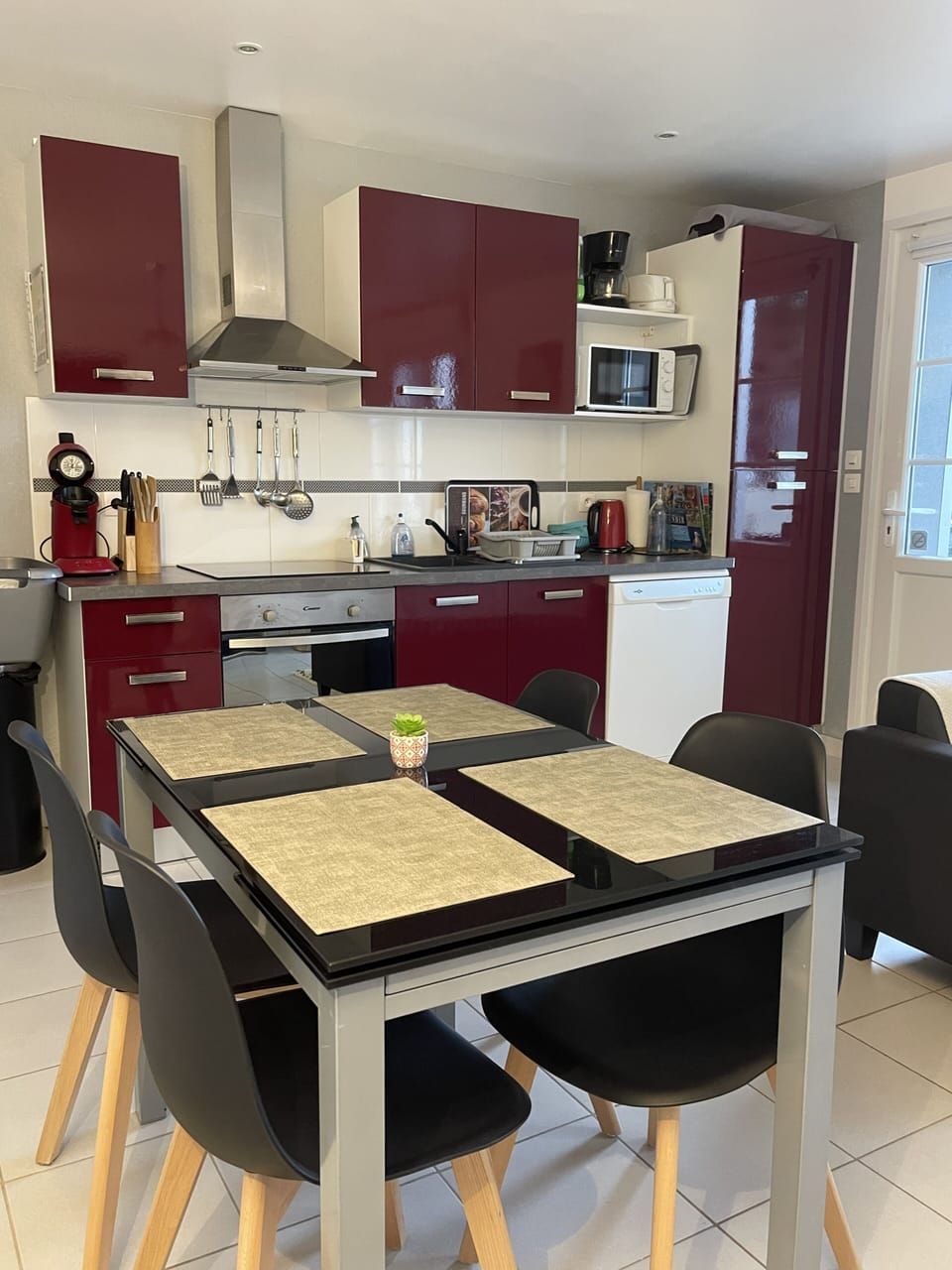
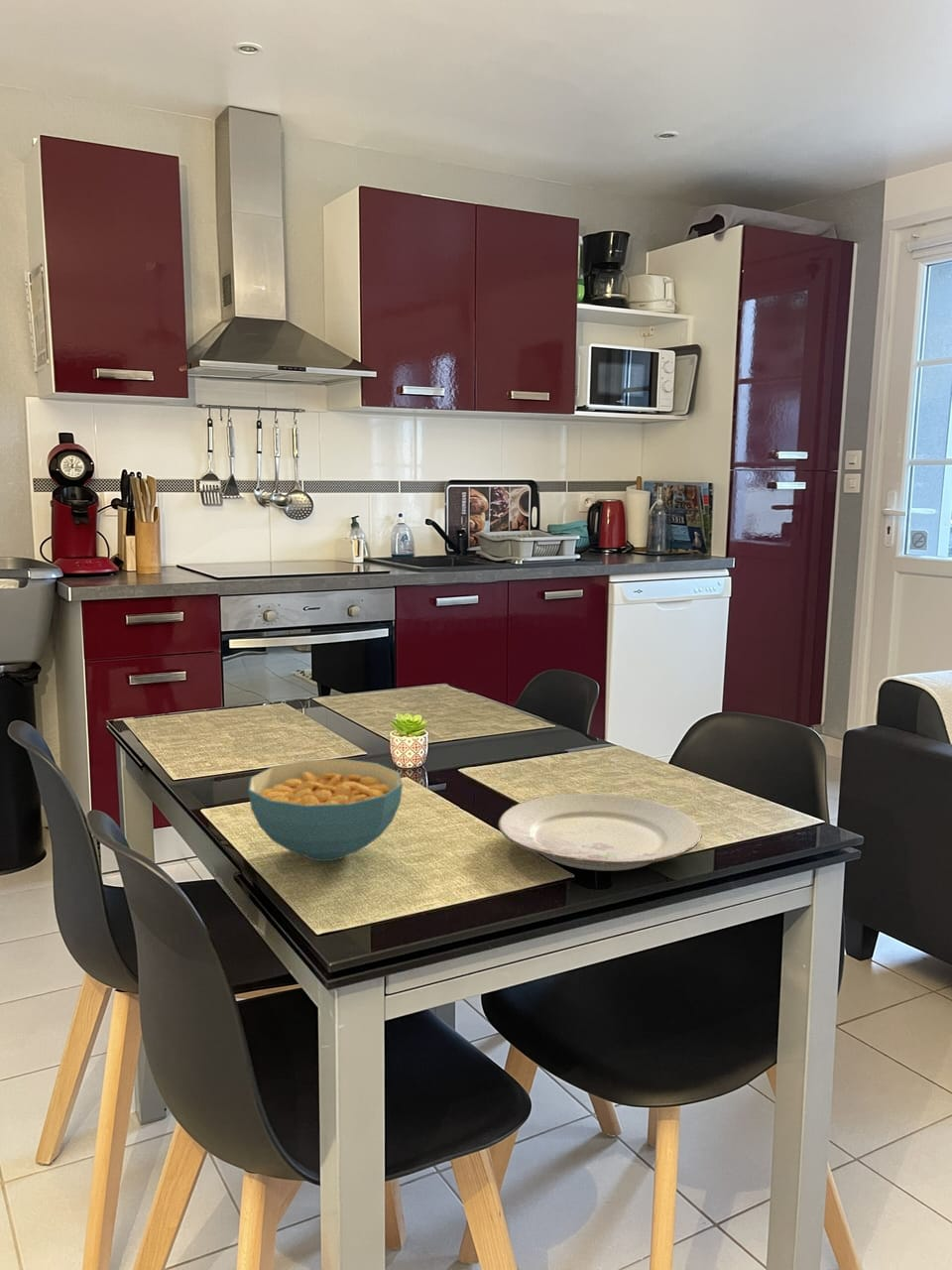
+ cereal bowl [247,758,404,862]
+ plate [498,792,703,872]
